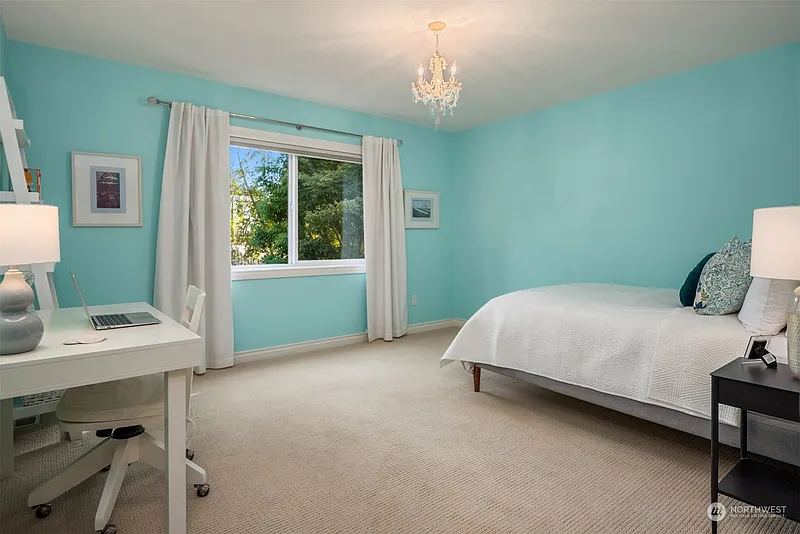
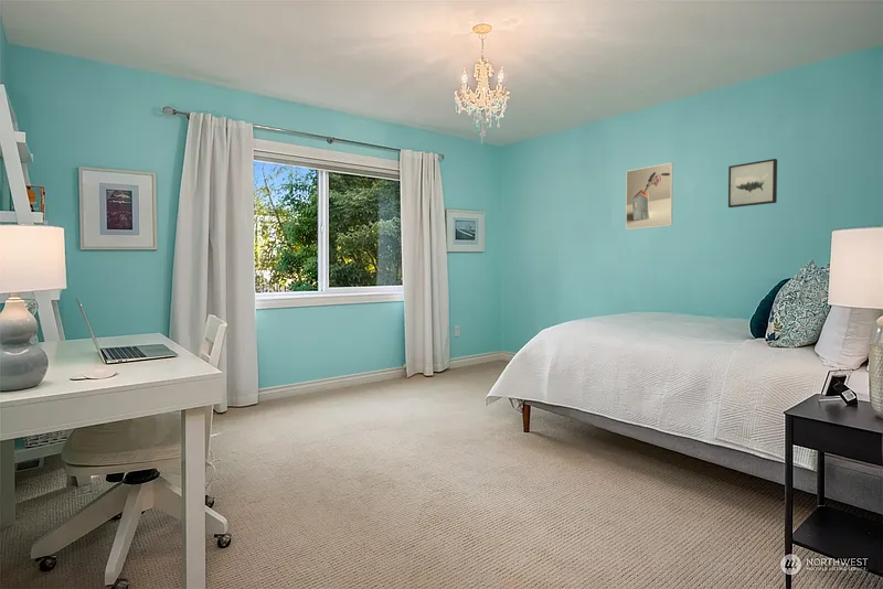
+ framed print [625,162,674,231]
+ wall art [727,158,778,208]
